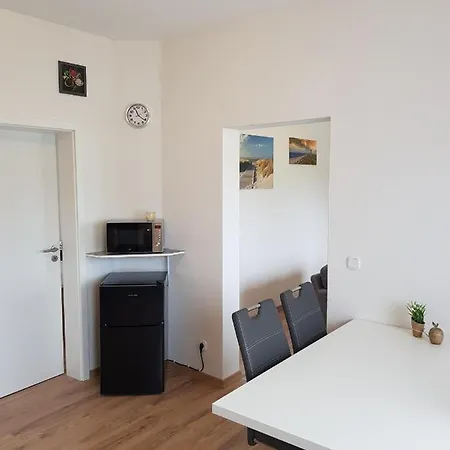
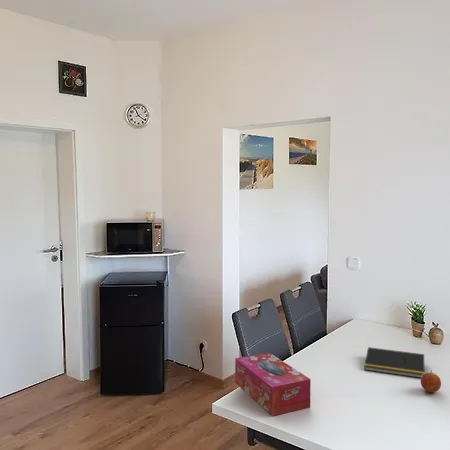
+ fruit [420,369,442,394]
+ notepad [363,346,426,379]
+ tissue box [234,352,312,417]
